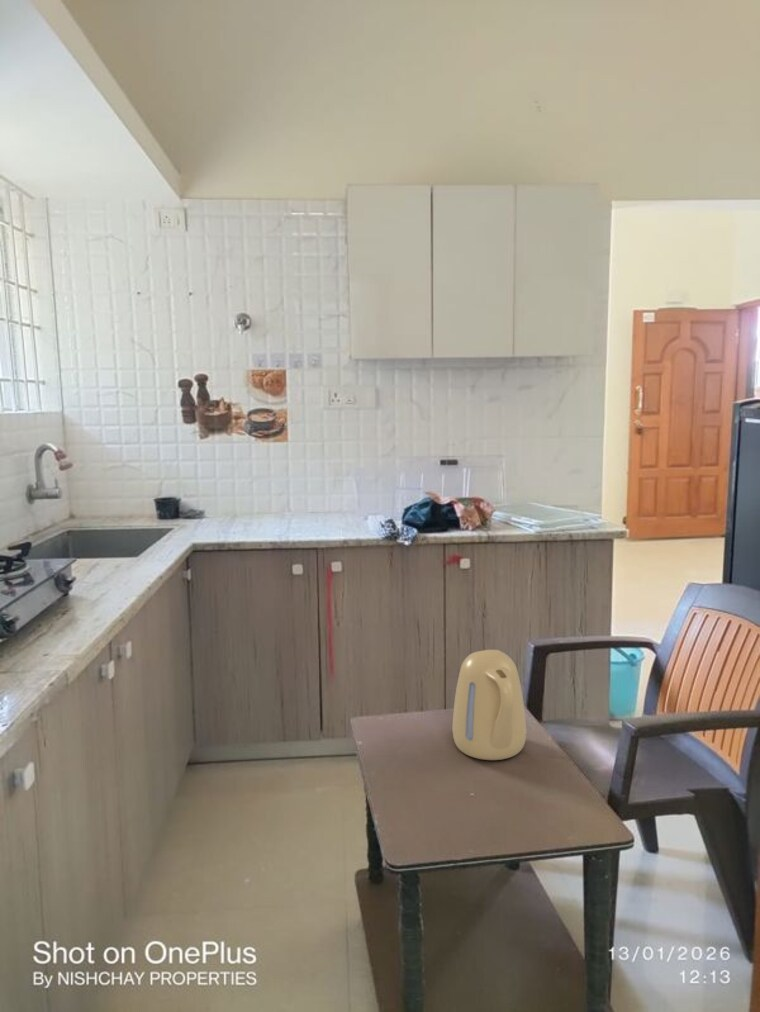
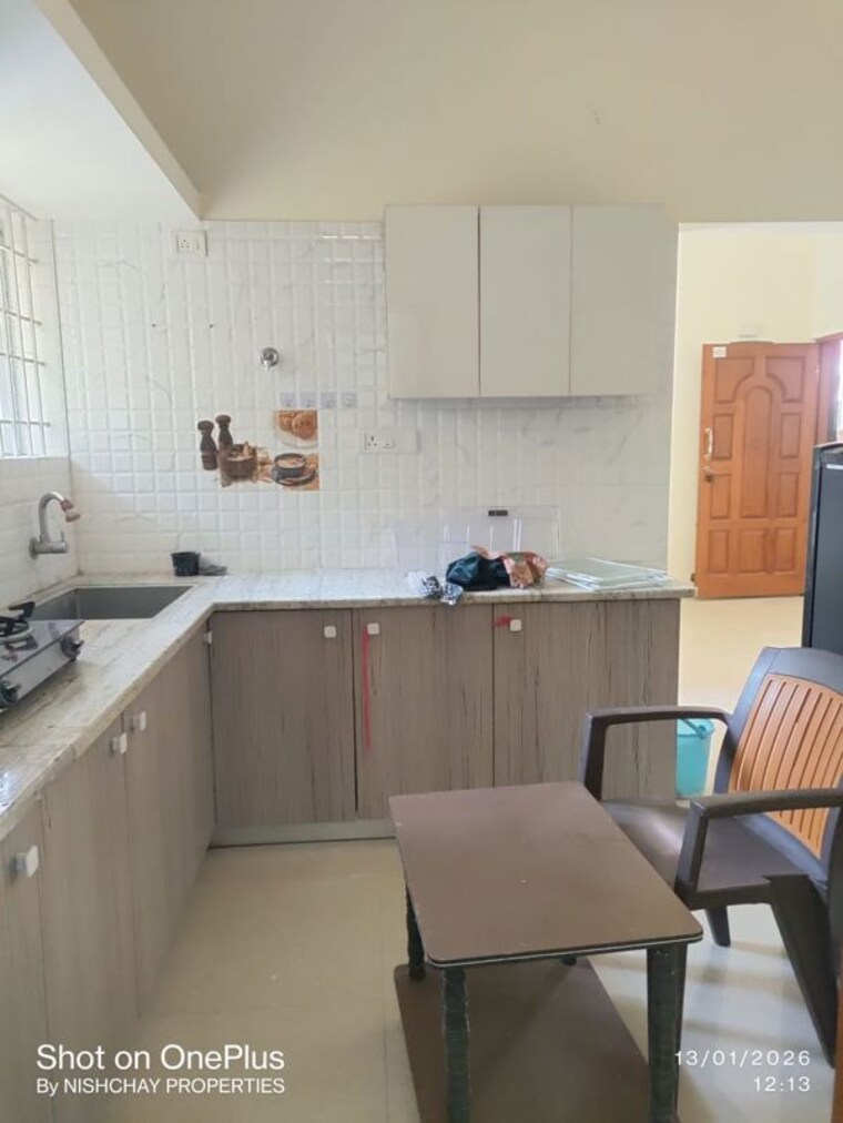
- kettle [452,649,527,761]
